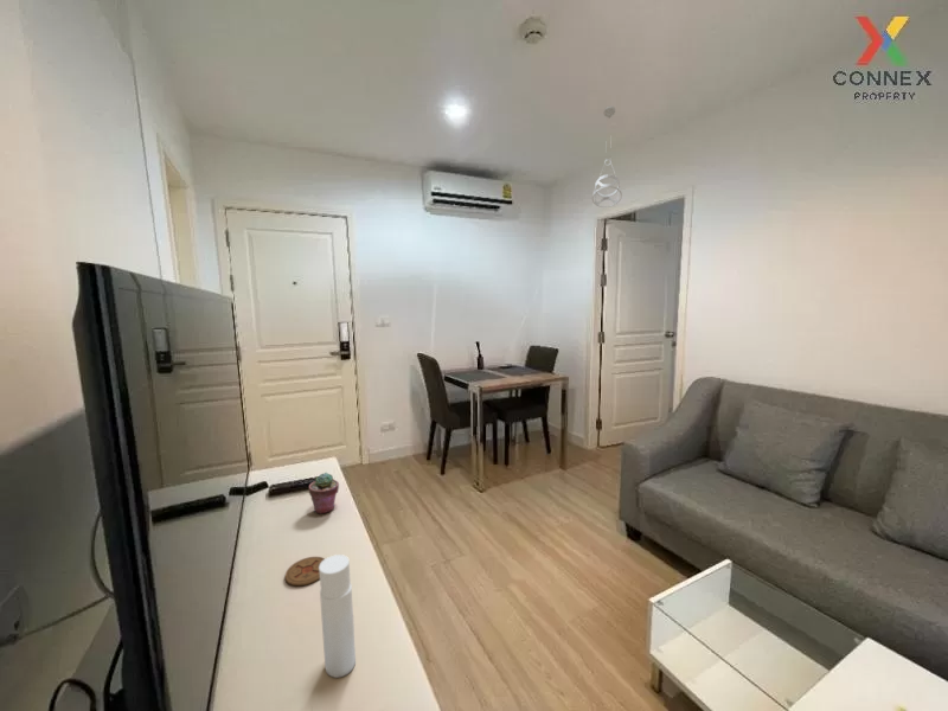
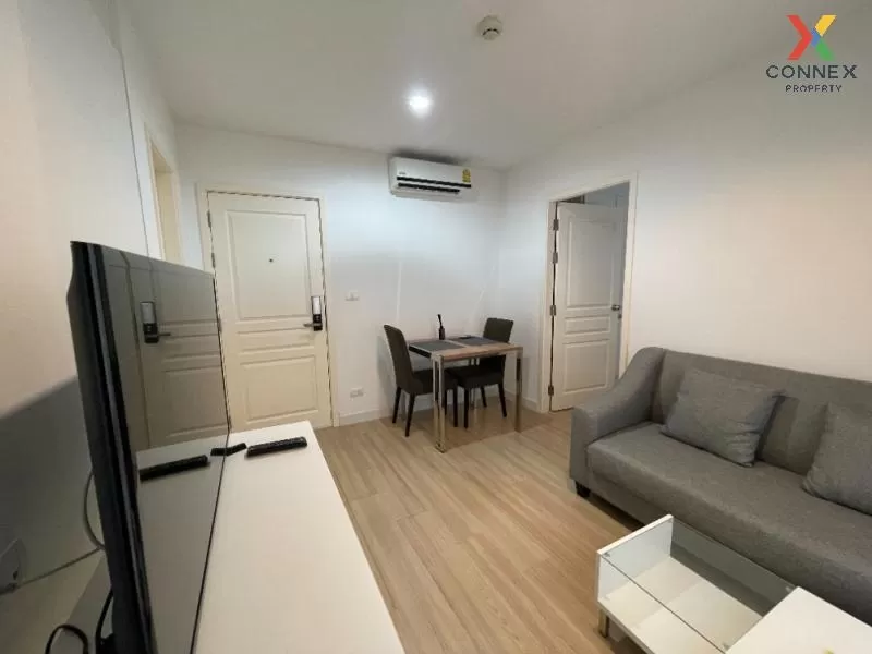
- potted succulent [308,472,340,514]
- pendant light [591,105,623,209]
- candle [319,553,357,679]
- coaster [284,556,326,587]
